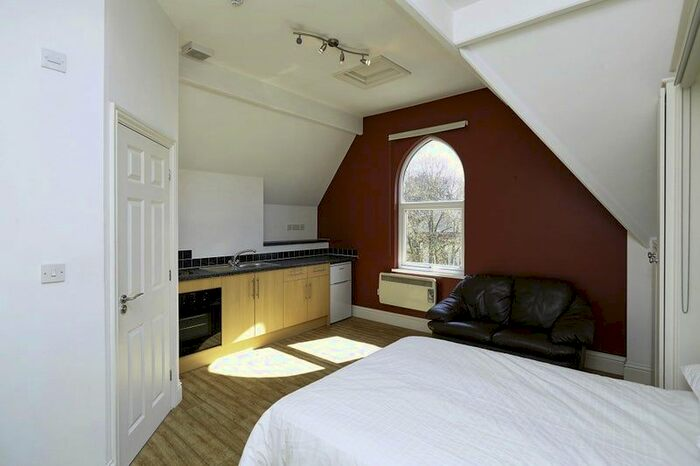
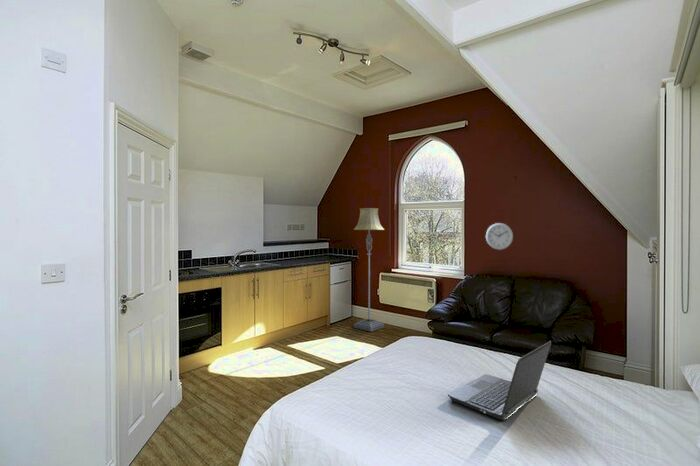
+ laptop computer [447,340,552,422]
+ wall clock [485,222,514,251]
+ floor lamp [353,207,385,332]
